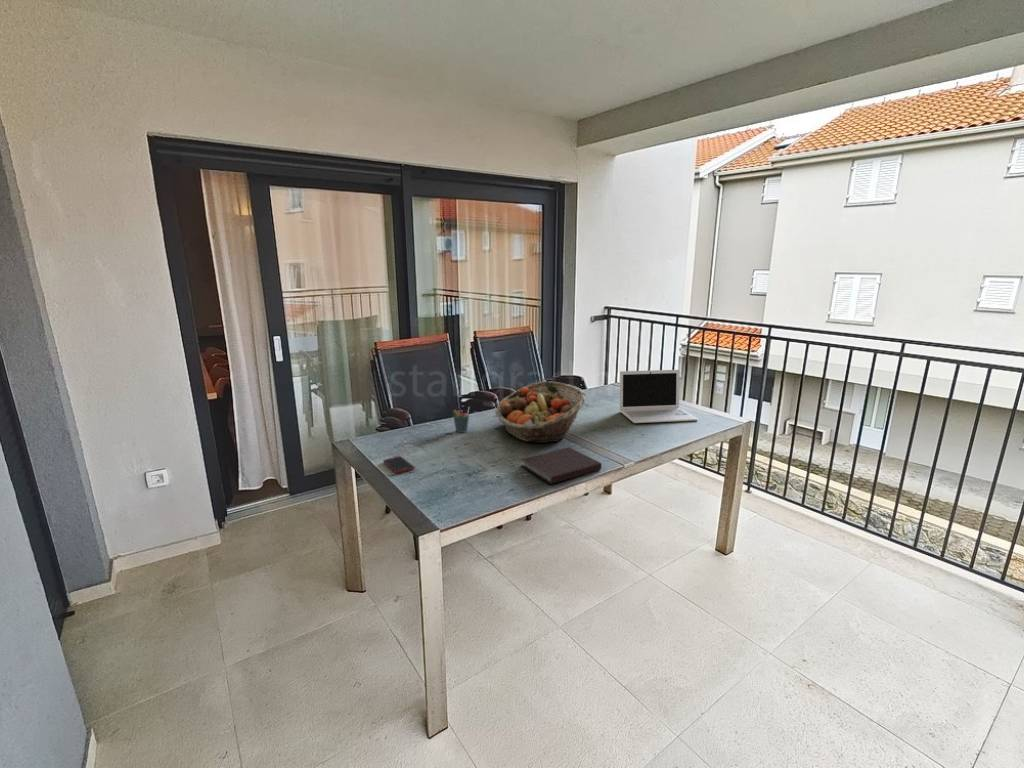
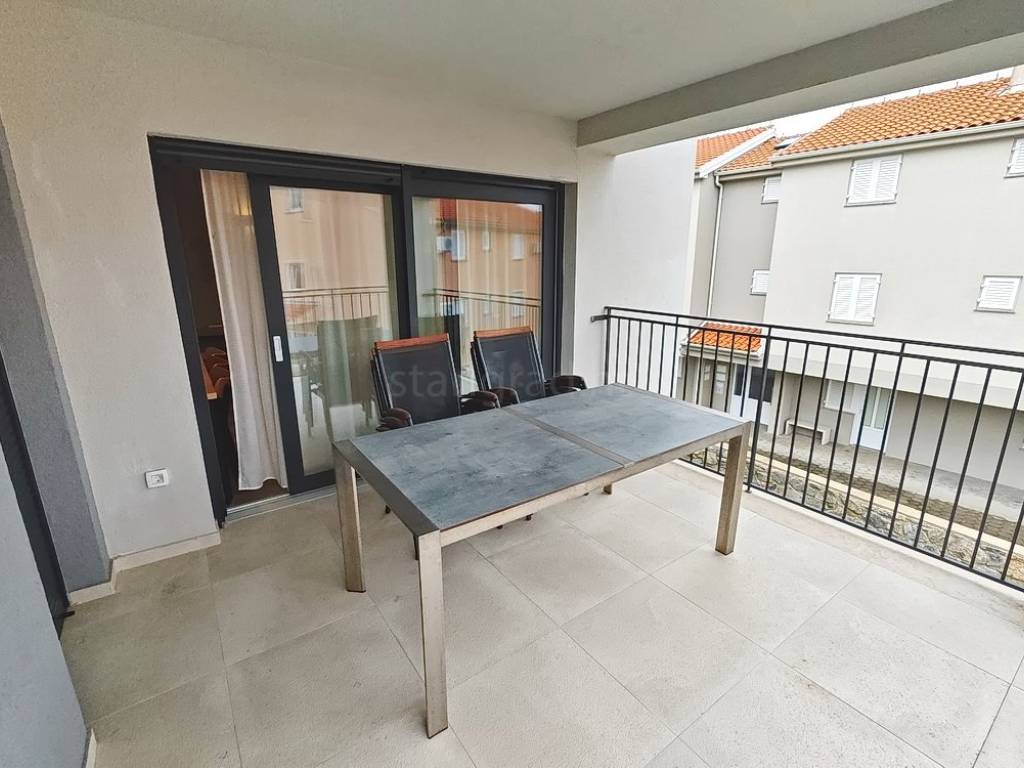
- cell phone [382,455,415,474]
- pen holder [452,406,471,434]
- laptop [619,369,699,424]
- notebook [520,446,602,485]
- fruit basket [494,380,587,444]
